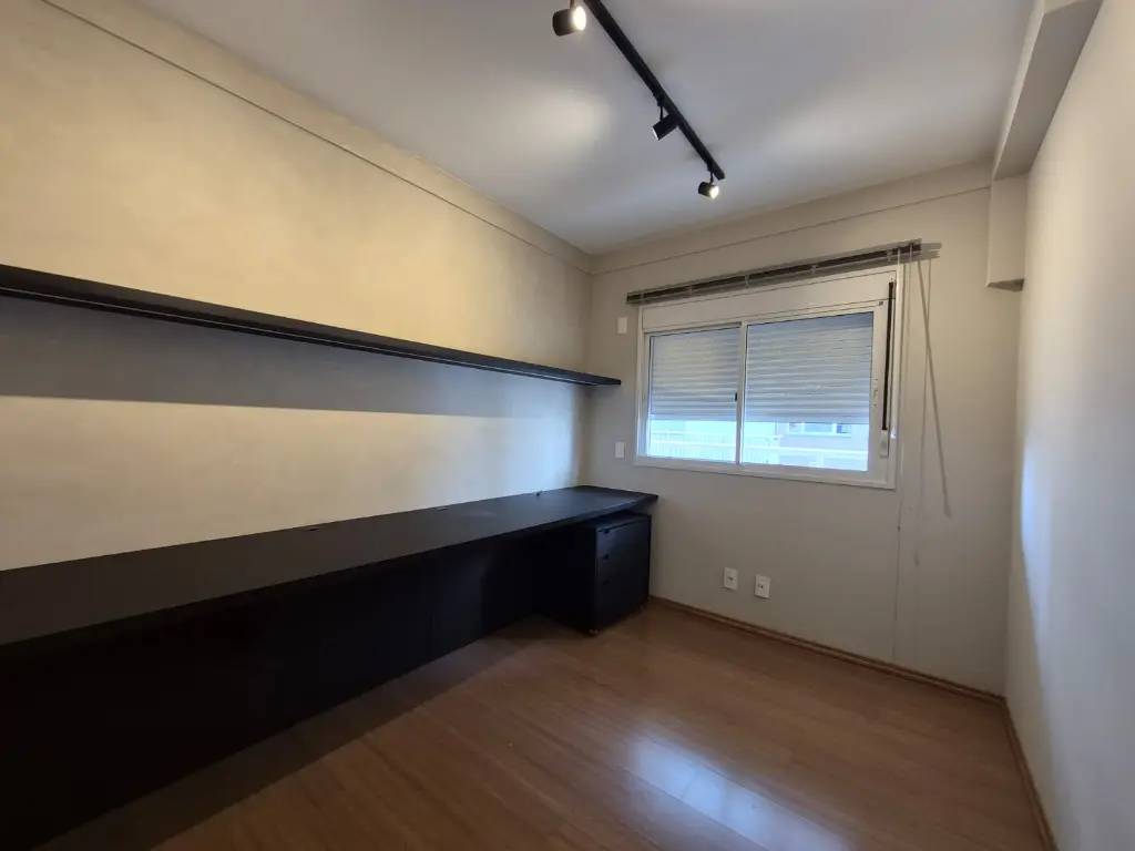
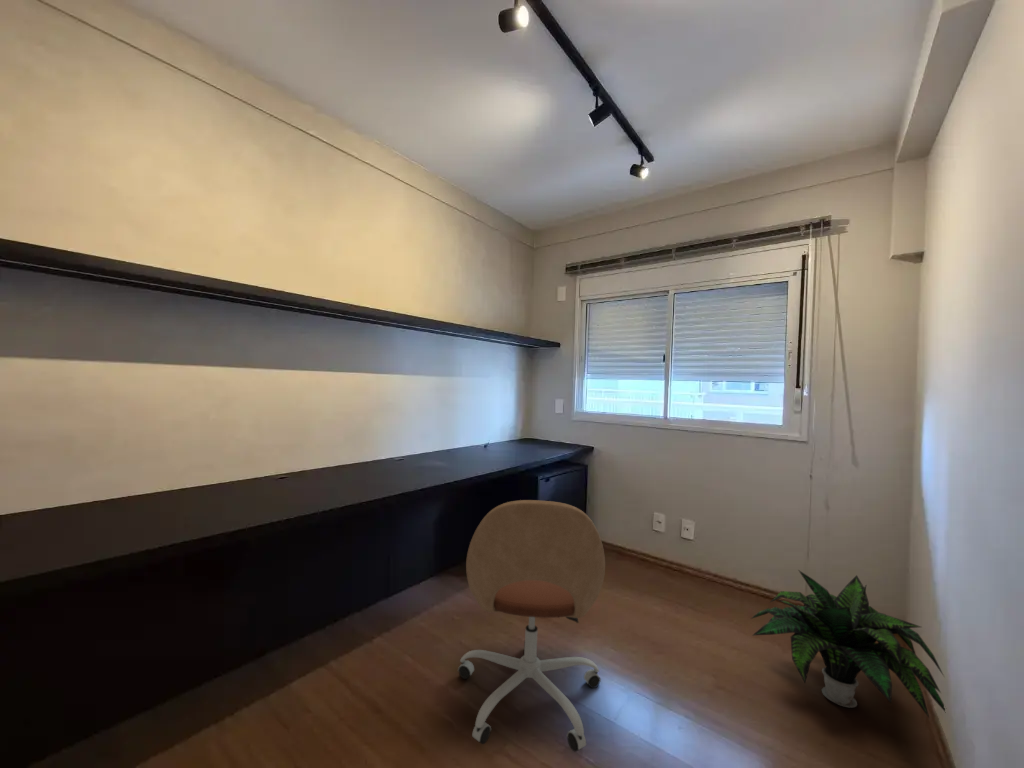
+ office chair [457,499,606,753]
+ potted plant [750,570,946,718]
